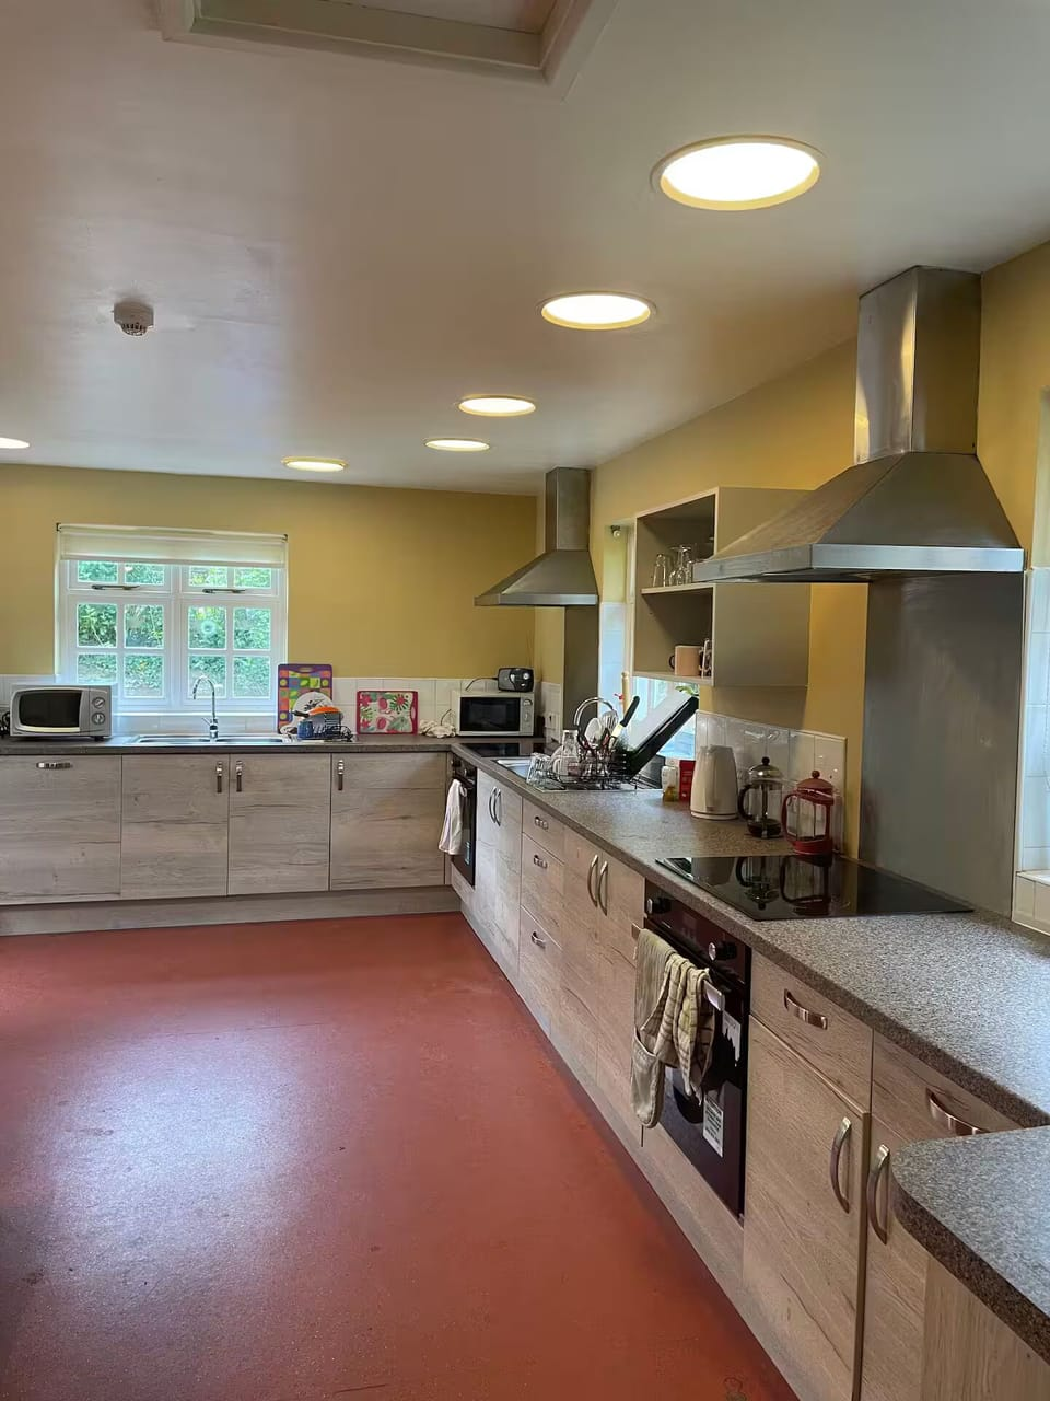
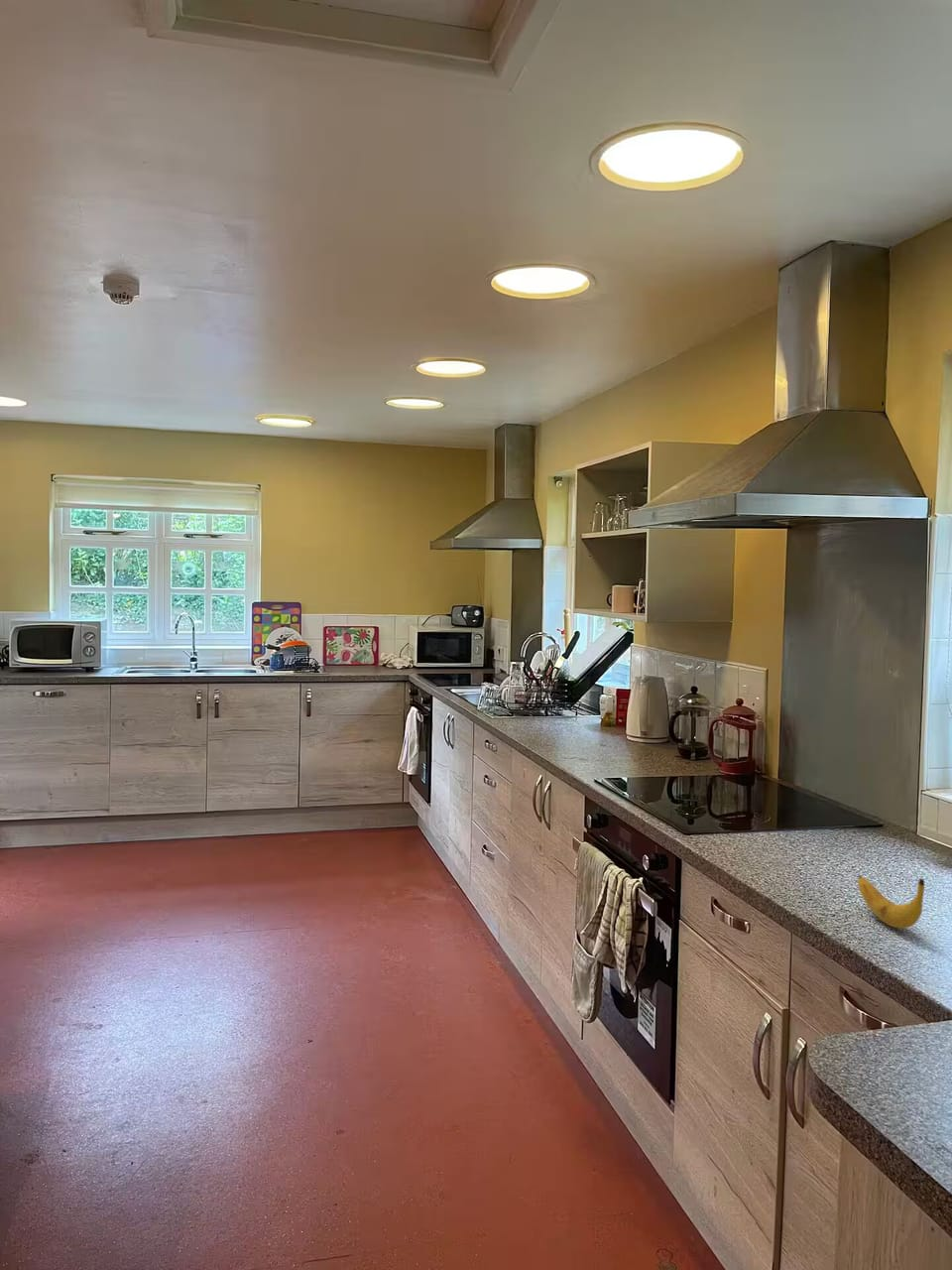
+ banana [857,875,925,930]
